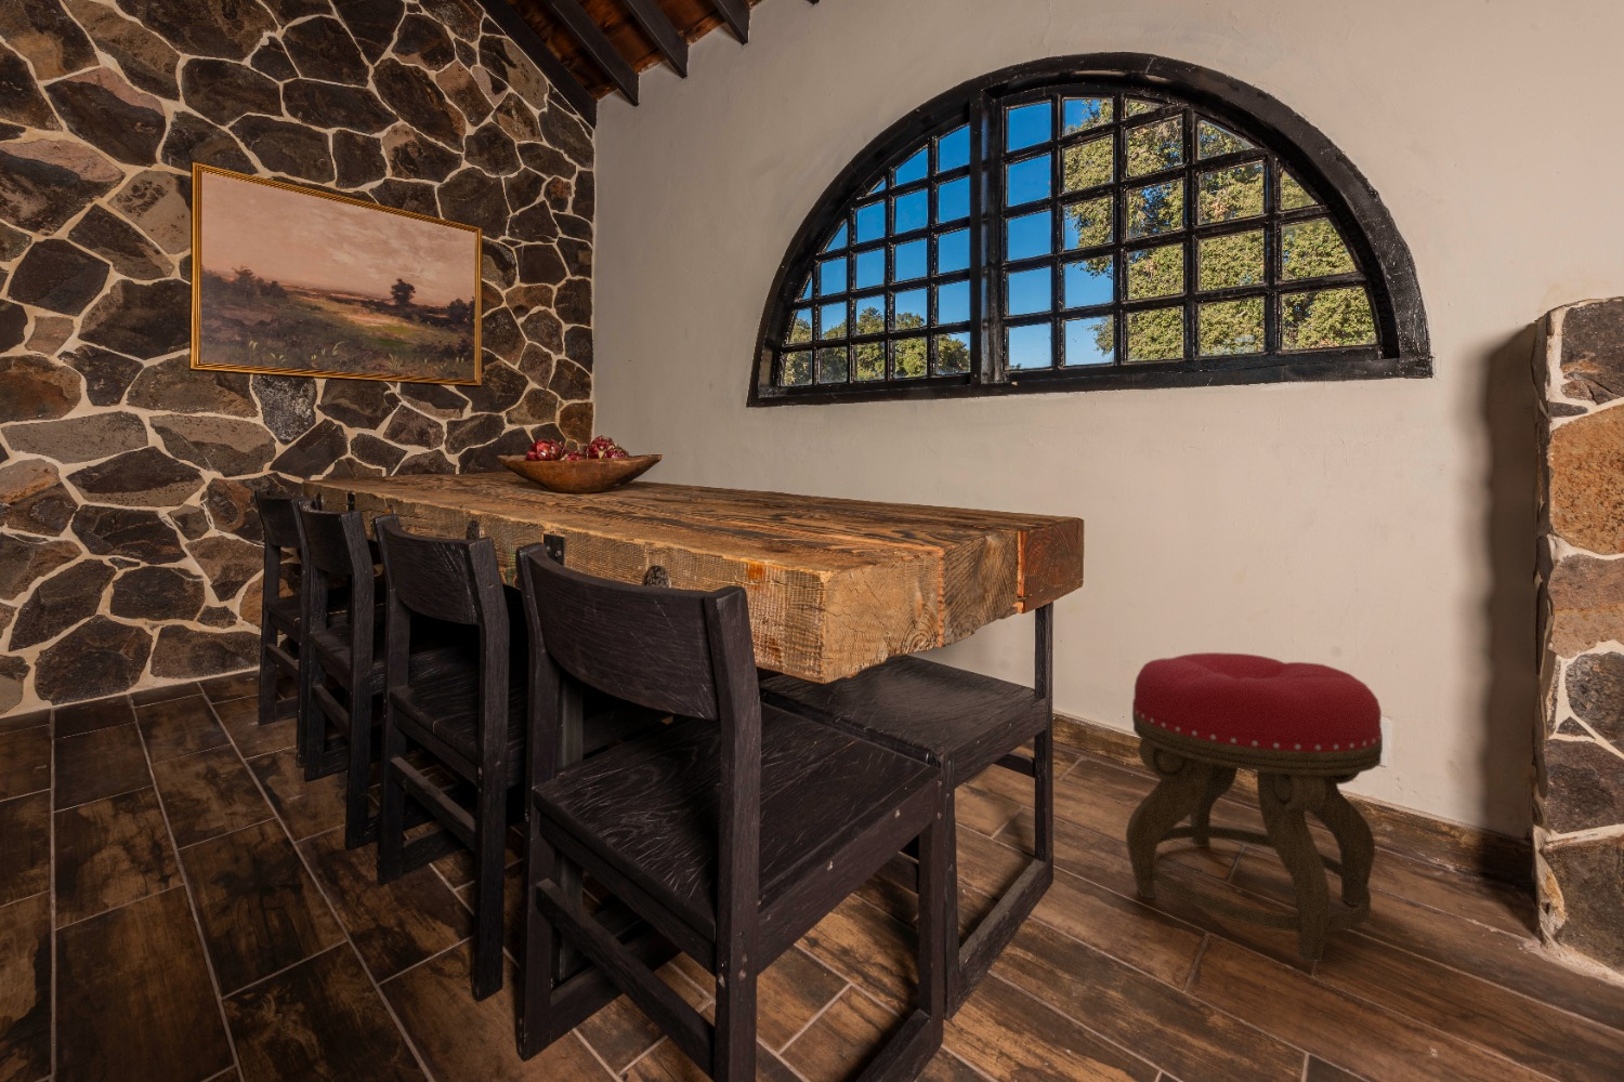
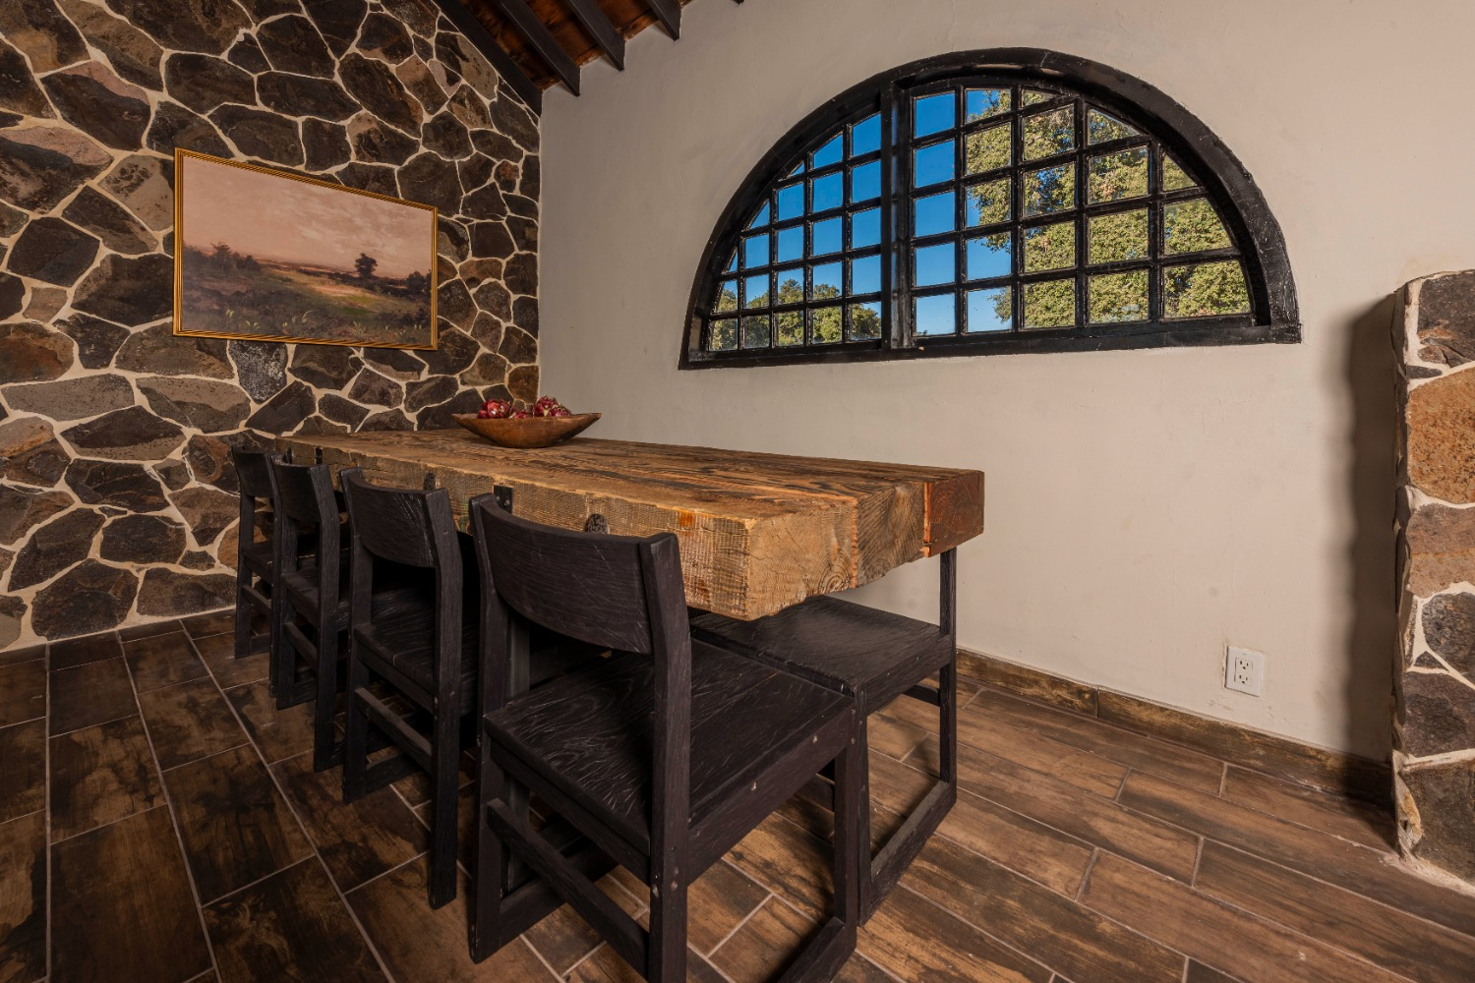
- stool [1125,651,1384,962]
